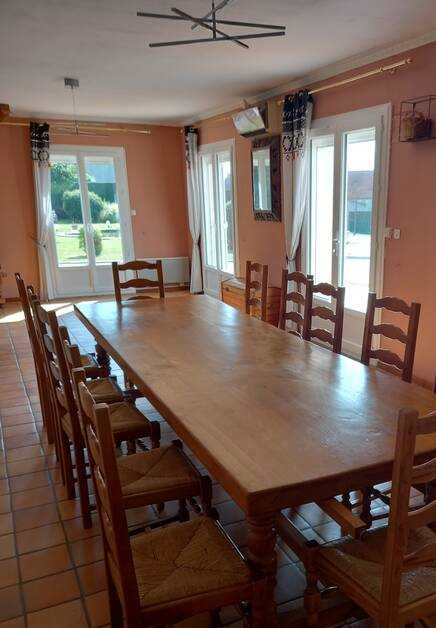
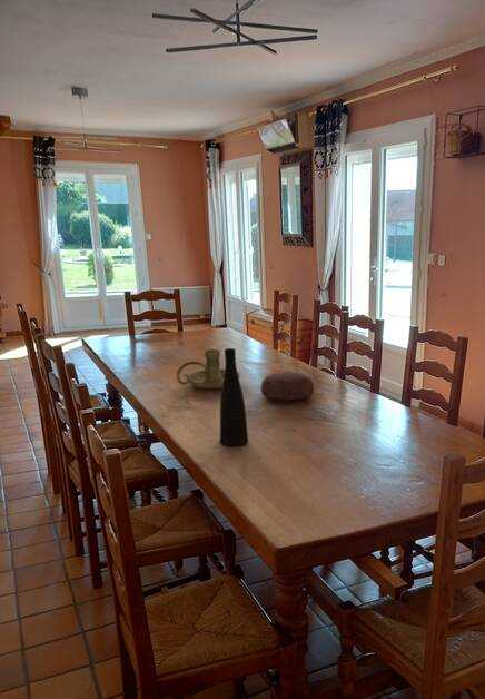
+ vase [219,347,249,447]
+ decorative bowl [260,371,315,404]
+ candle holder [176,348,241,390]
